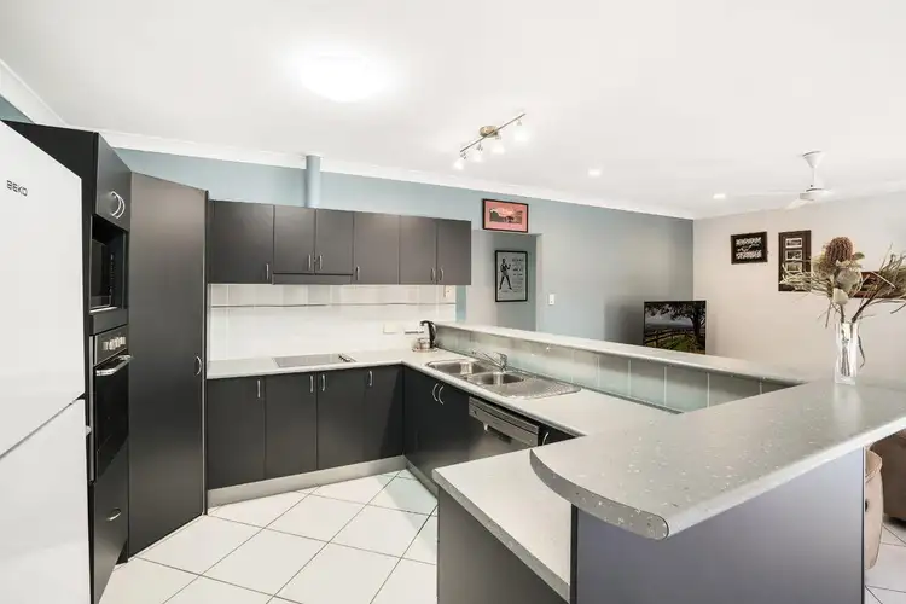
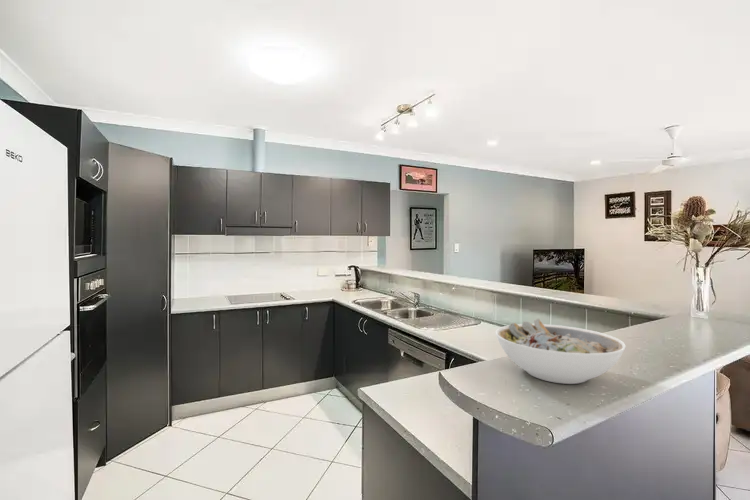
+ bowl [495,317,627,385]
